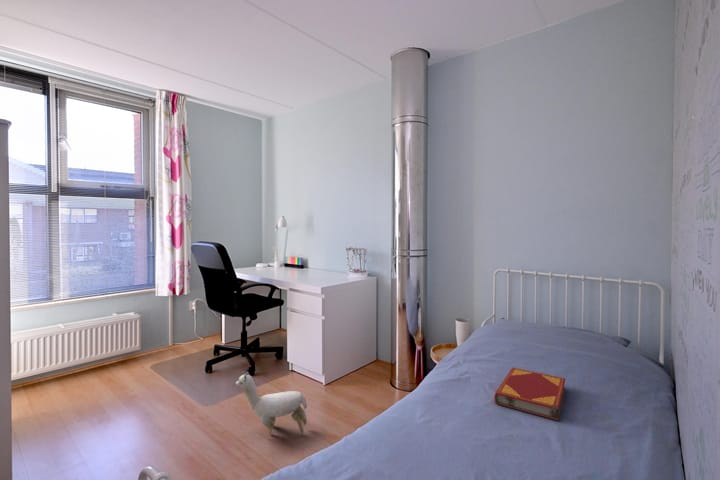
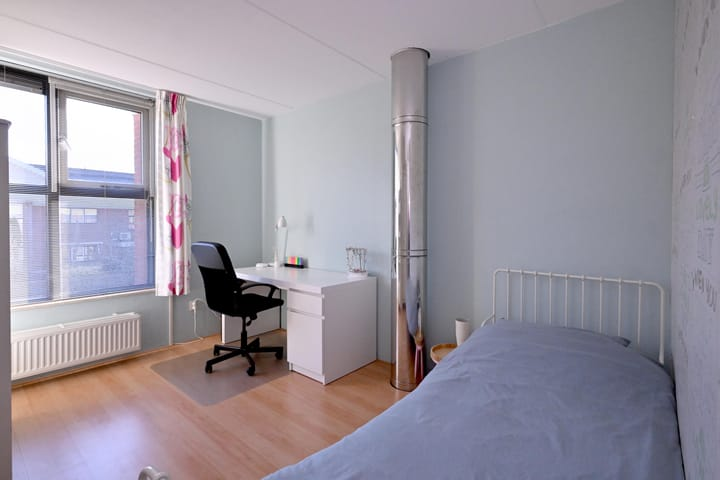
- plush toy [235,371,308,437]
- hardback book [493,367,566,422]
